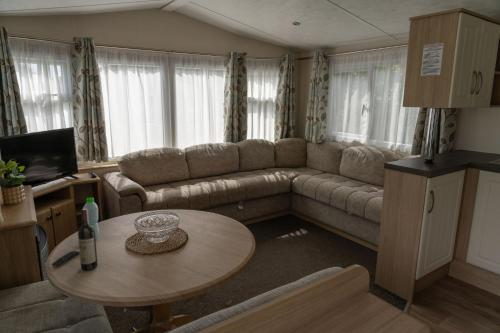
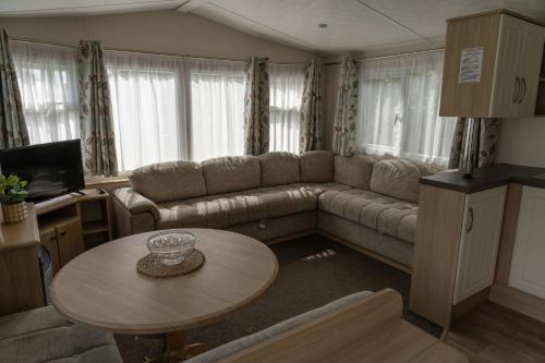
- remote control [51,250,80,268]
- wine bottle [77,208,99,271]
- water bottle [82,196,100,239]
